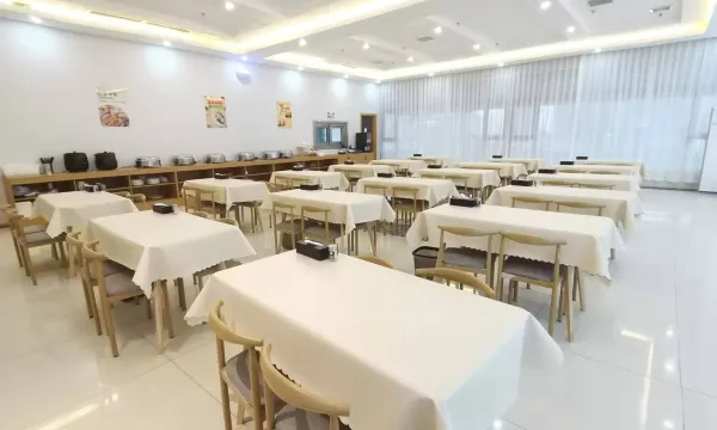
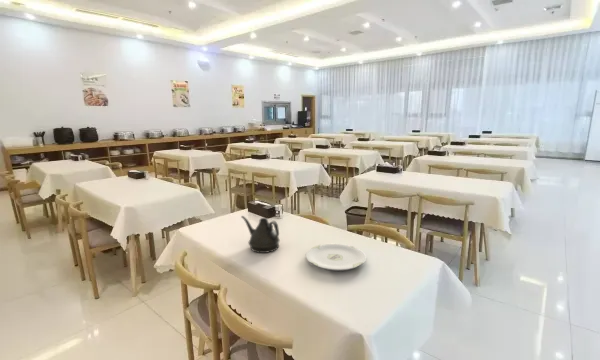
+ plate [305,243,367,271]
+ teapot [240,215,281,254]
